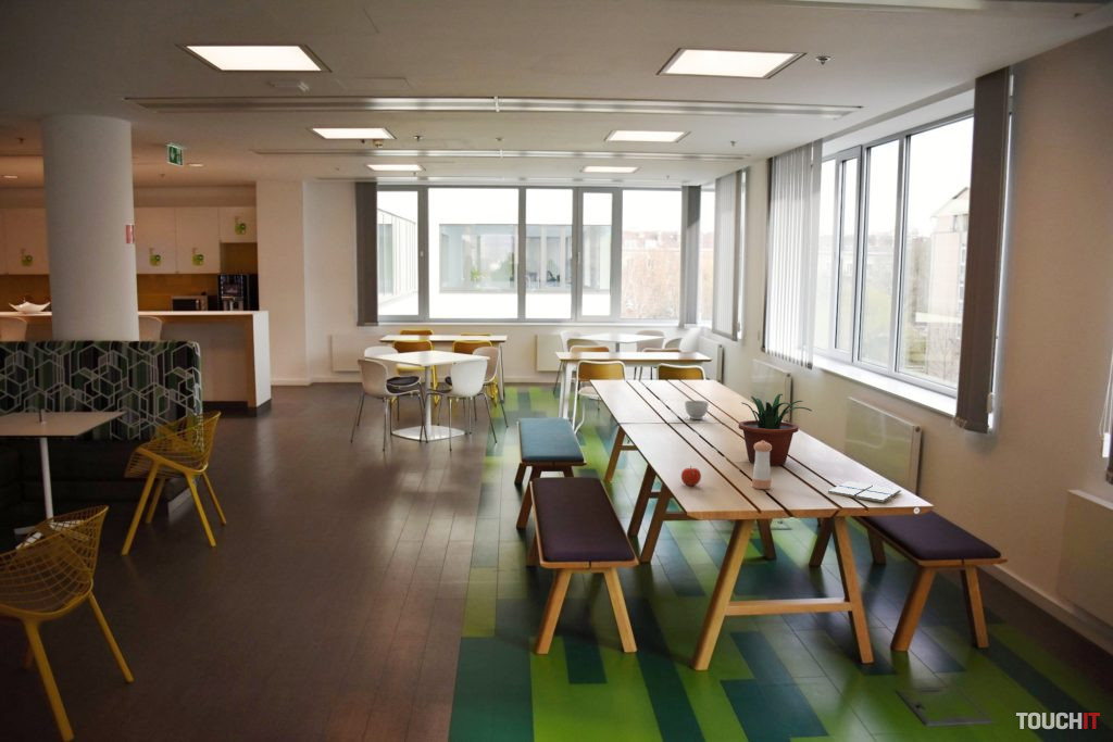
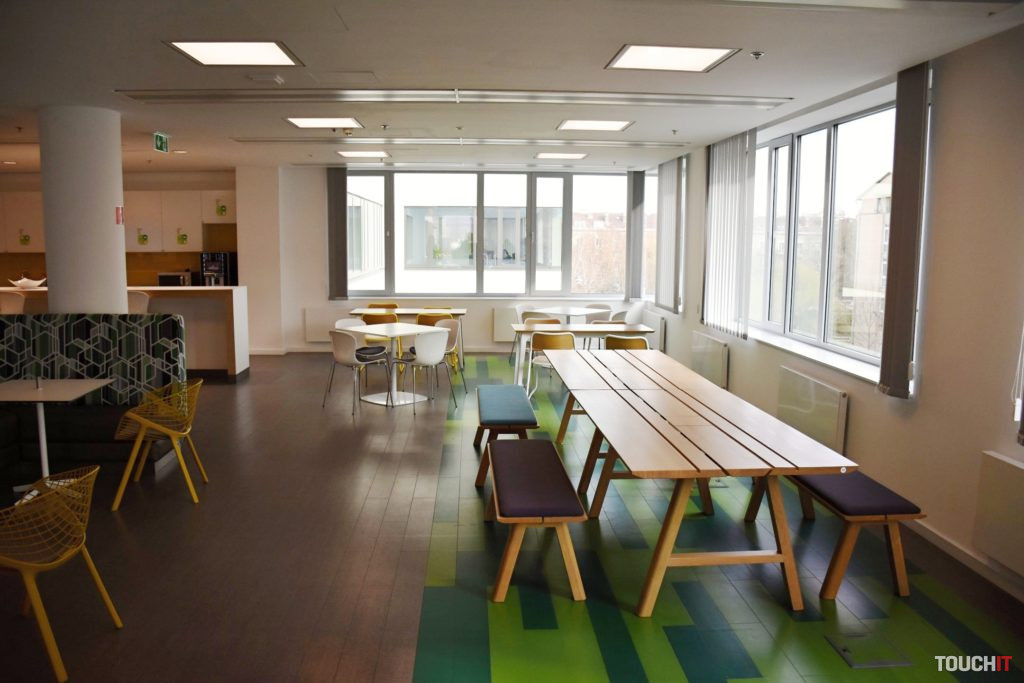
- bowl [684,400,710,420]
- drink coaster [827,480,902,503]
- pepper shaker [751,441,772,490]
- potted plant [738,392,813,466]
- apple [680,465,702,487]
